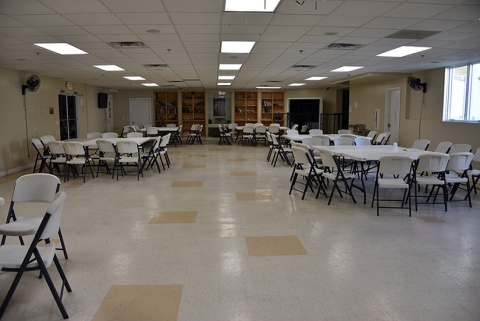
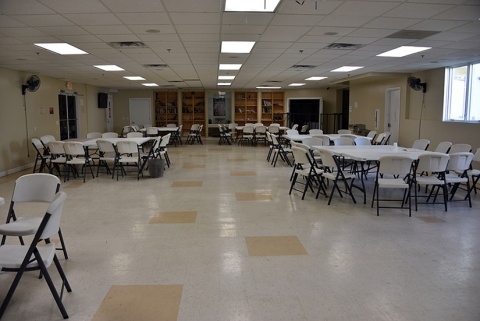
+ waste bin [146,158,166,178]
